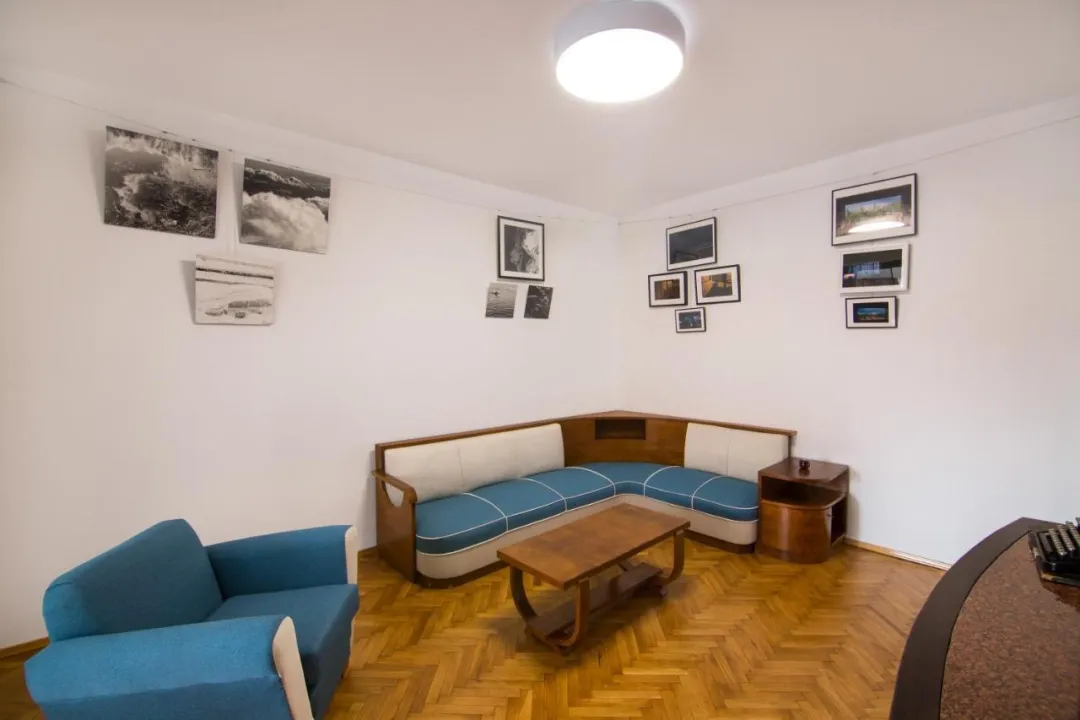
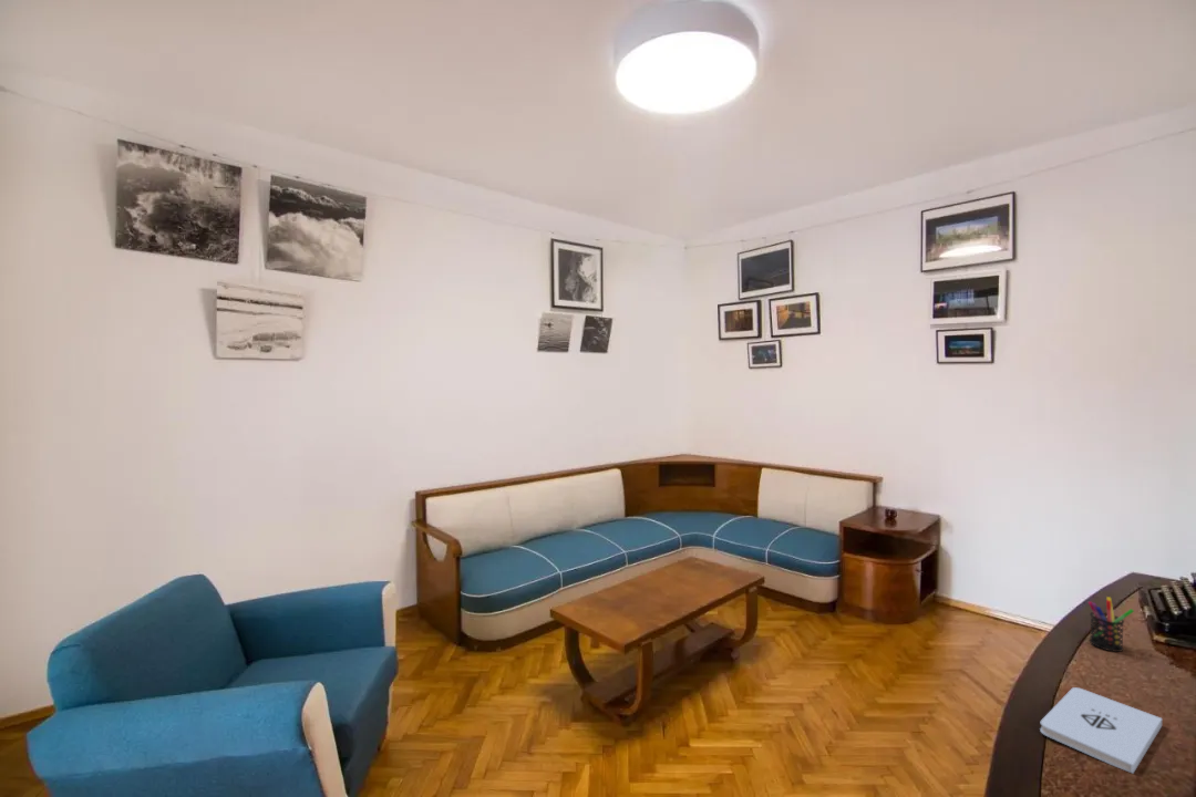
+ pen holder [1087,596,1135,653]
+ notepad [1039,686,1163,774]
